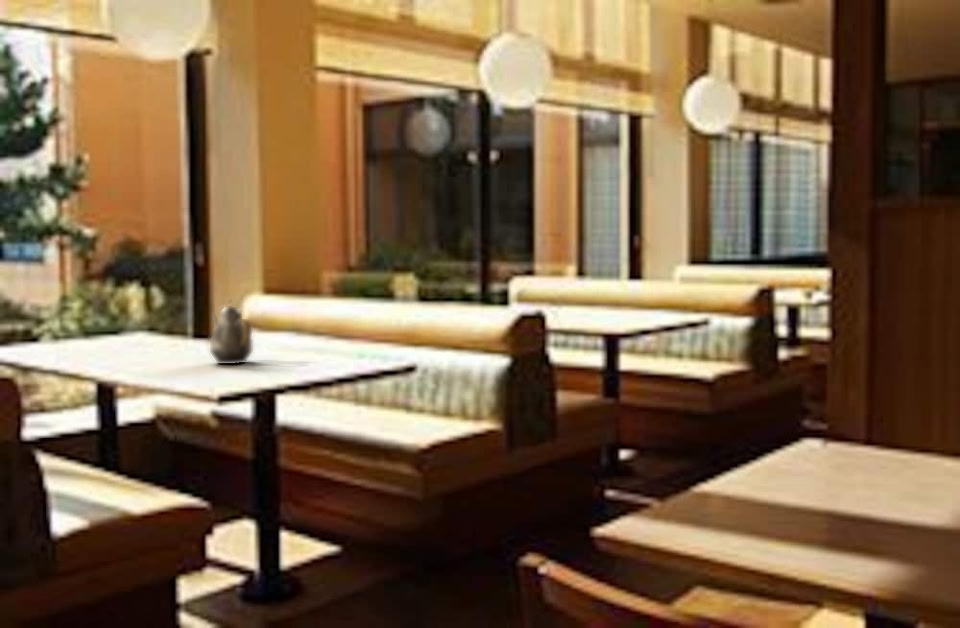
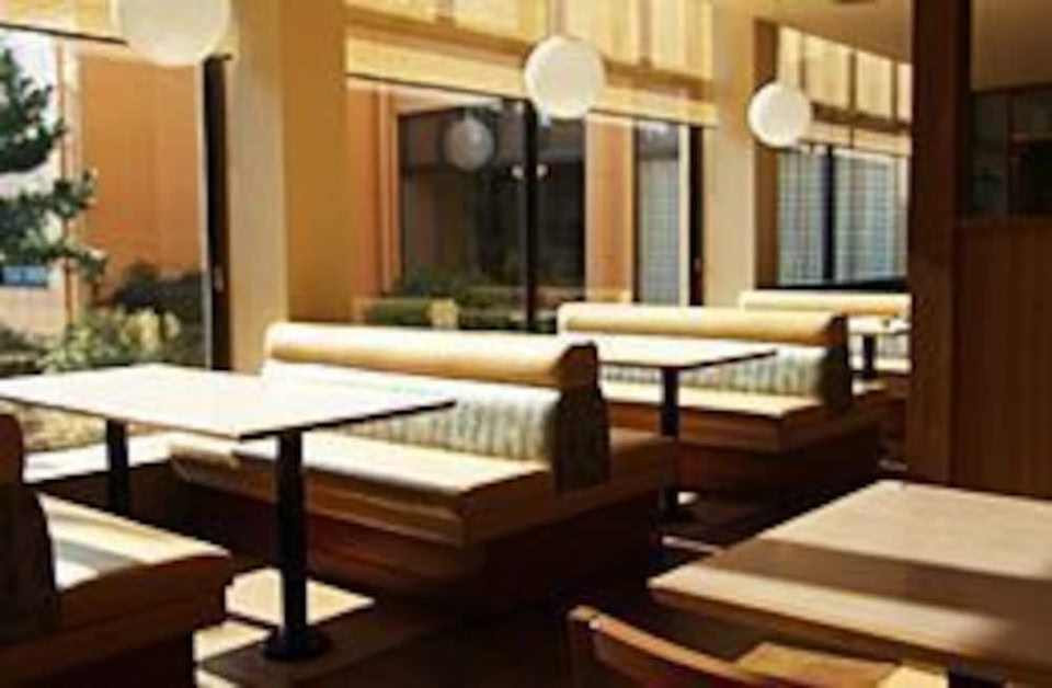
- teapot [208,297,254,365]
